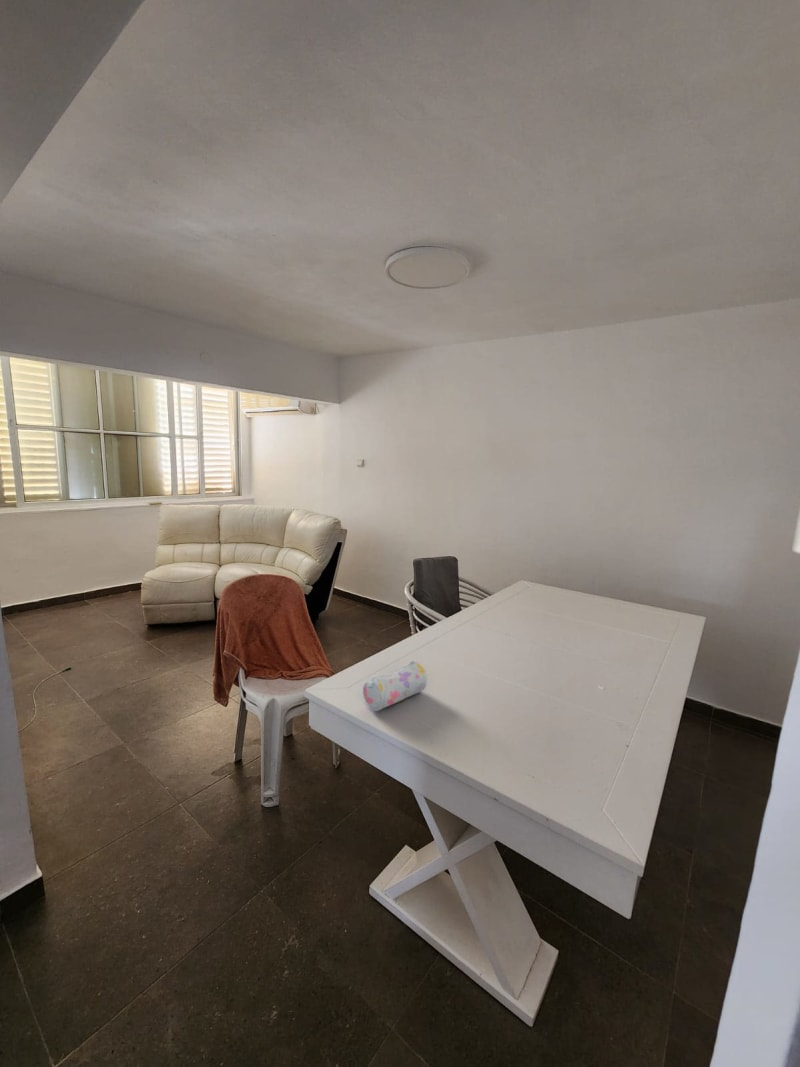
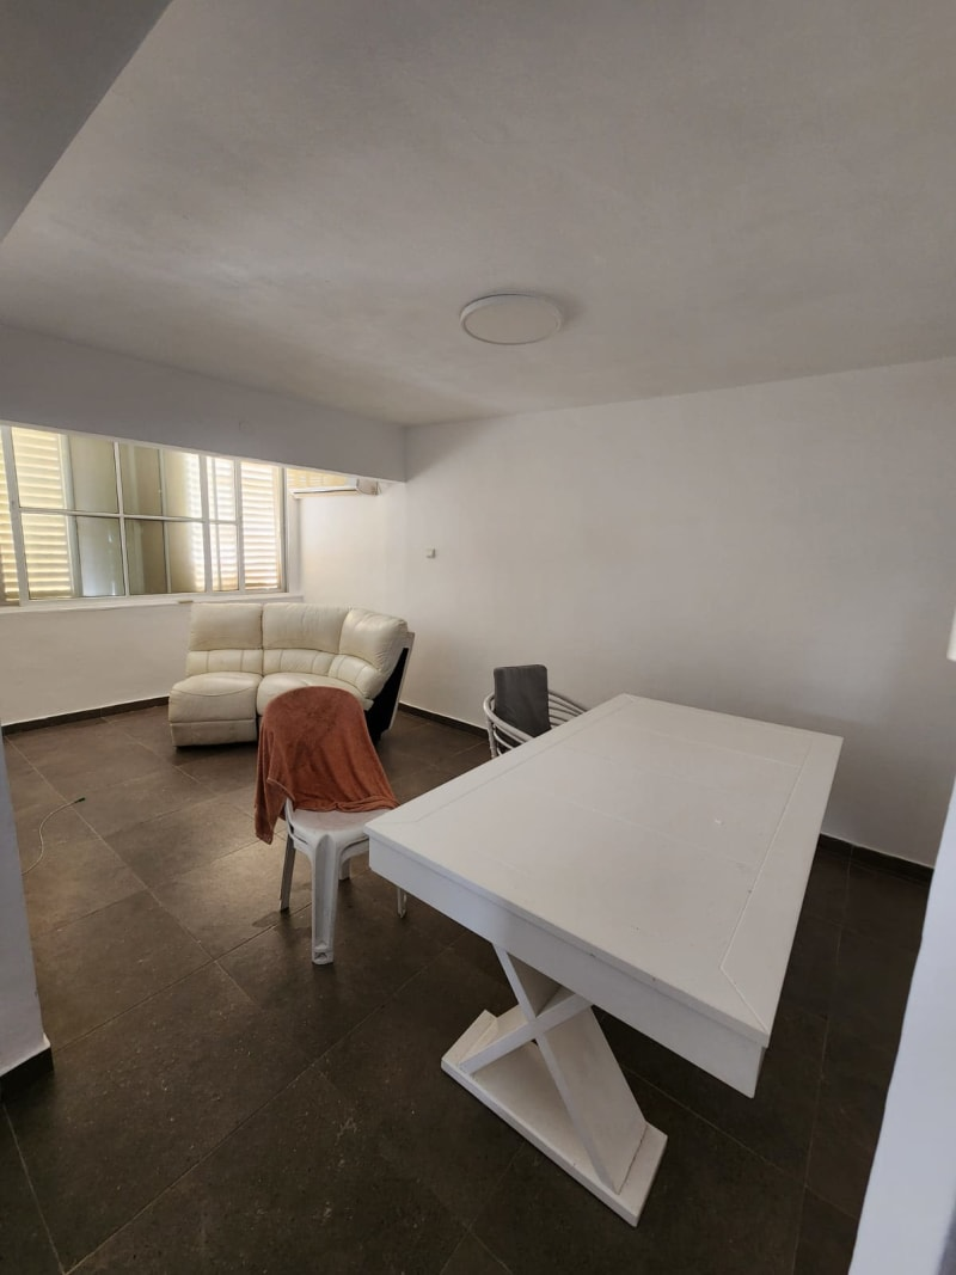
- pencil case [362,660,428,712]
